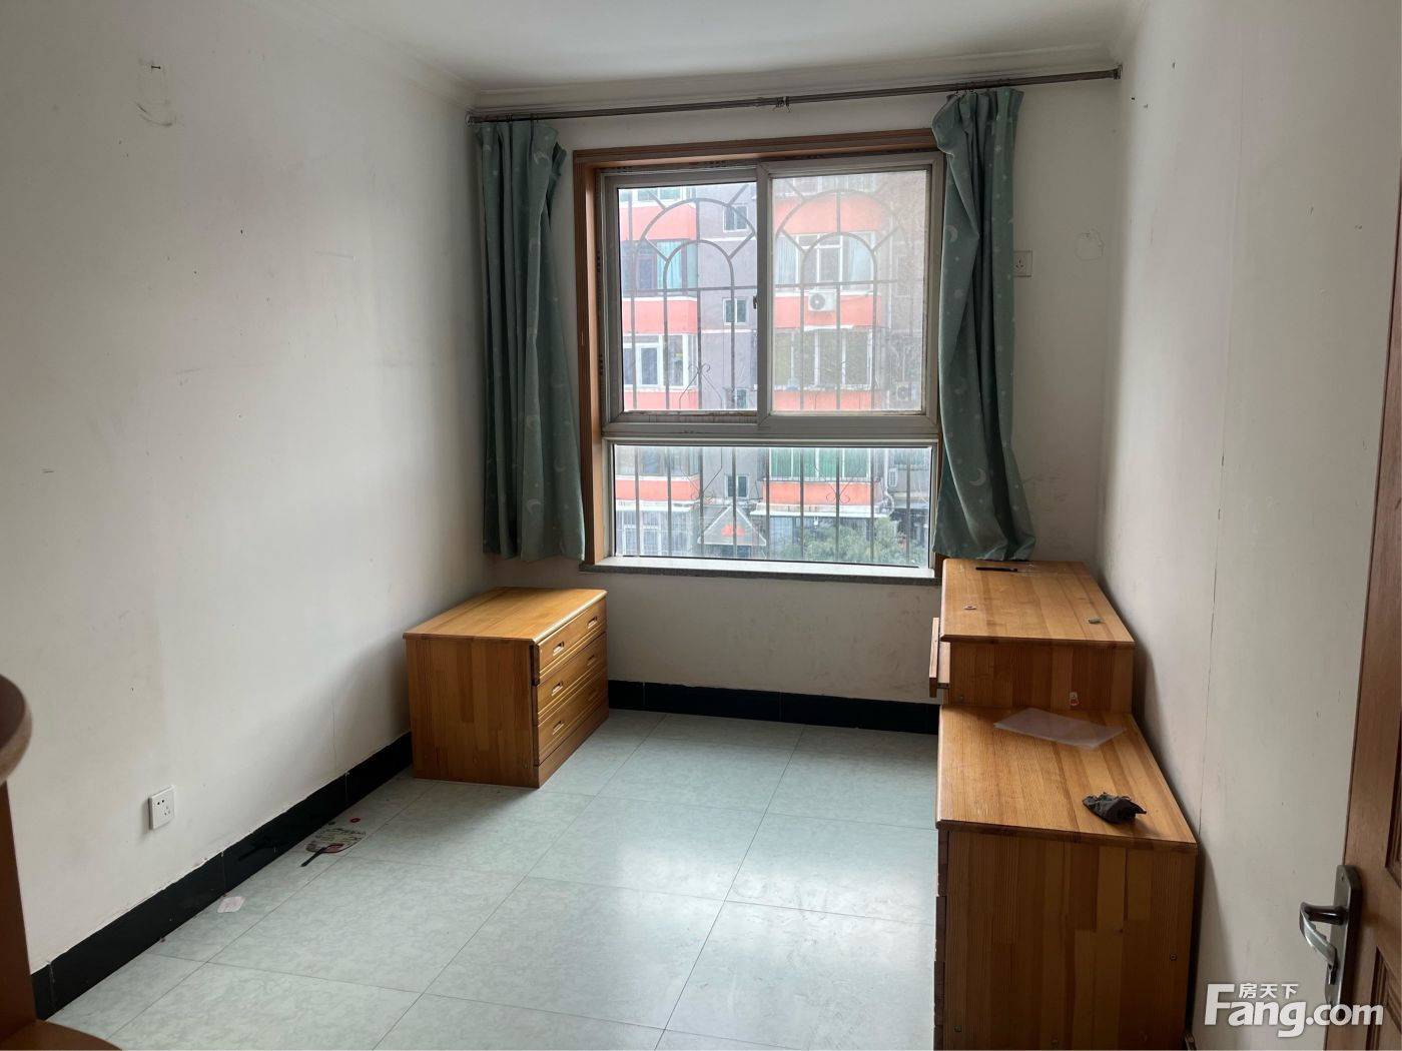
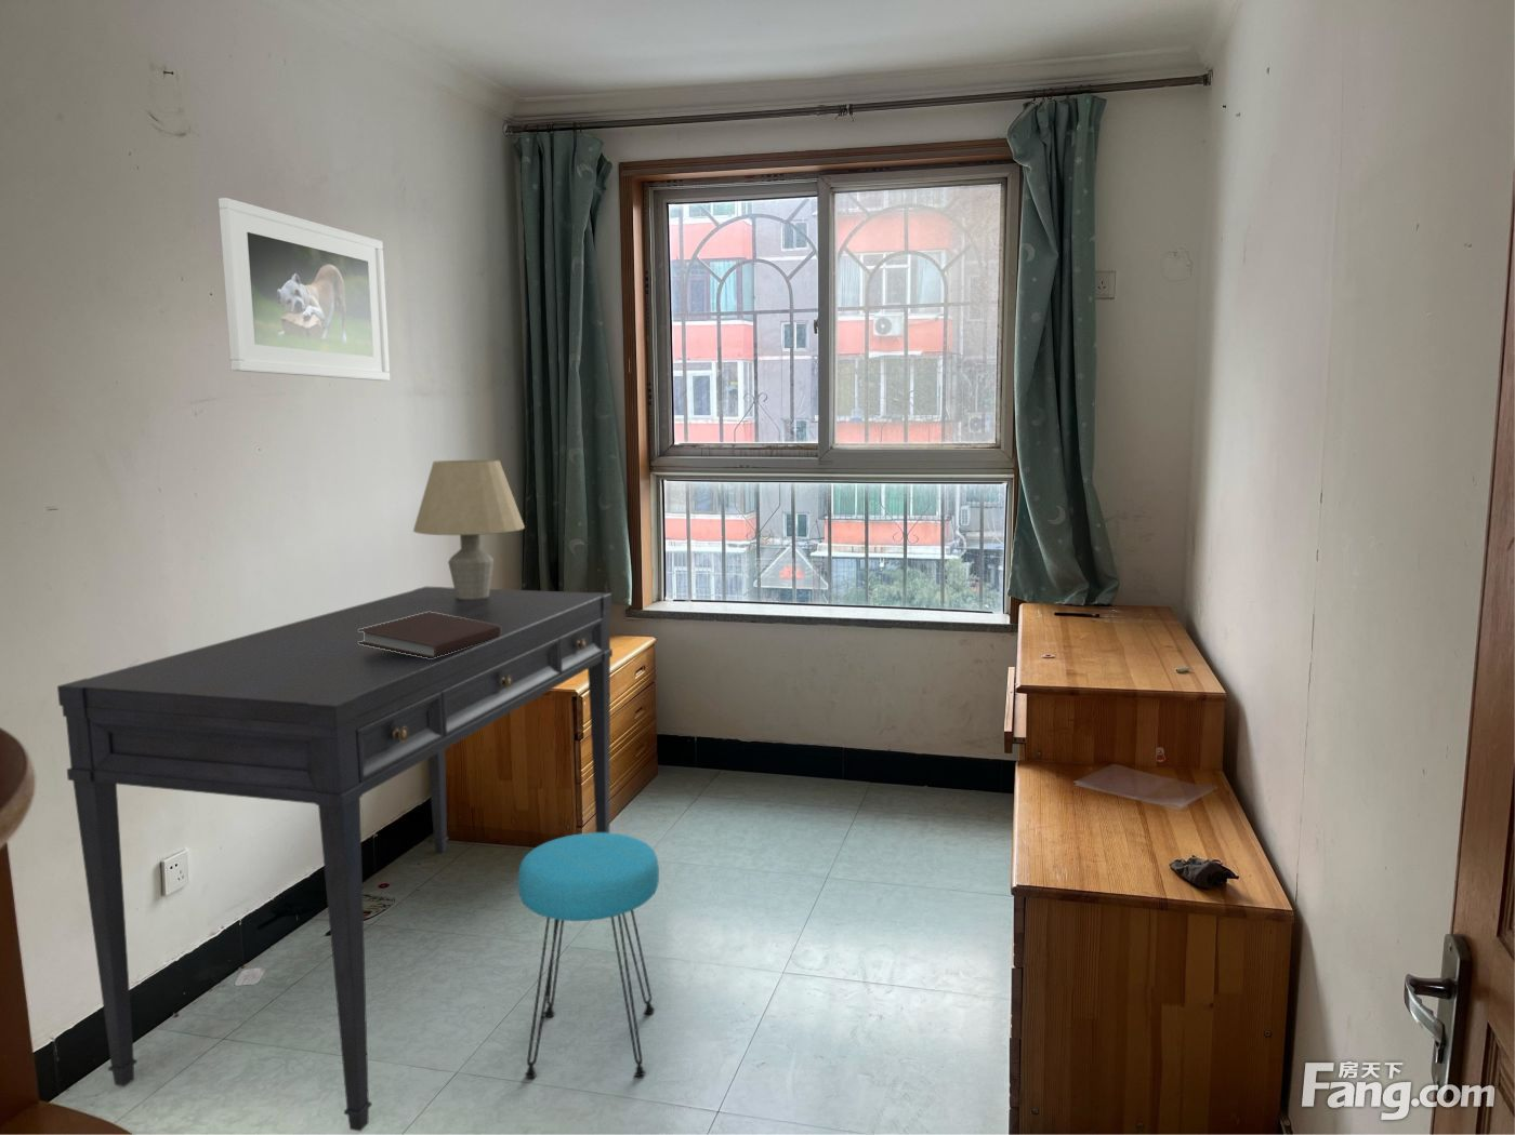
+ notebook [359,612,501,658]
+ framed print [217,197,390,382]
+ stool [518,831,660,1079]
+ desk [56,585,613,1133]
+ table lamp [413,459,526,598]
